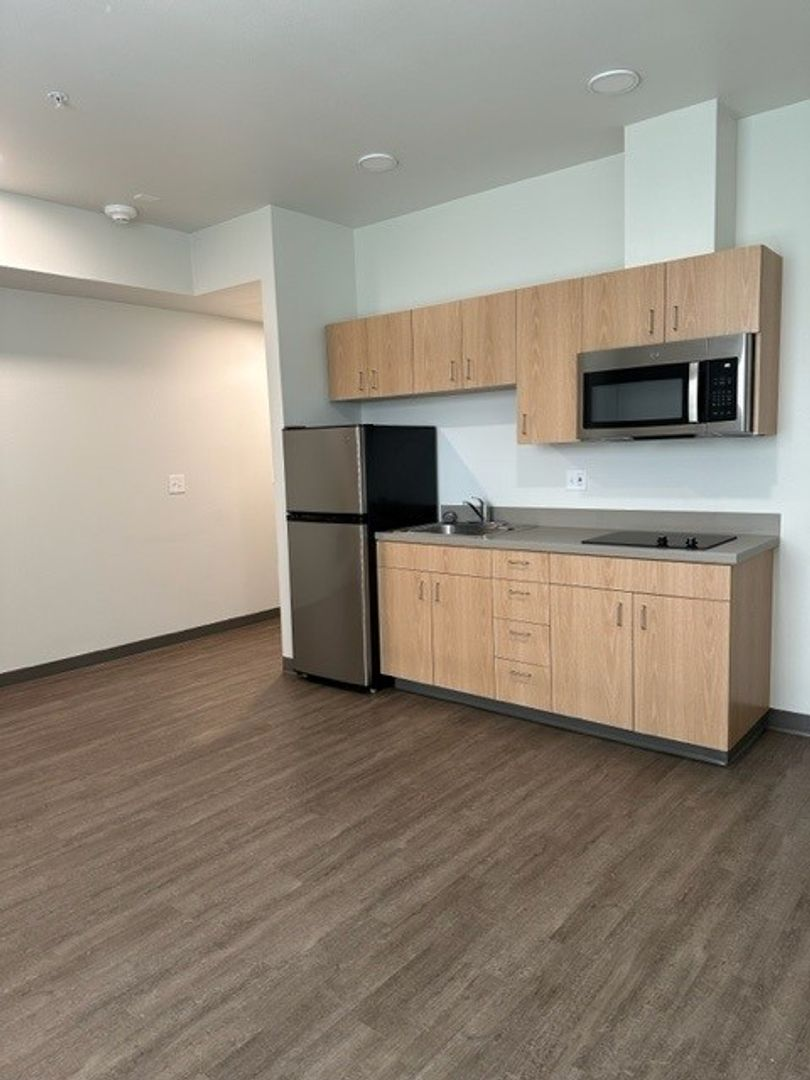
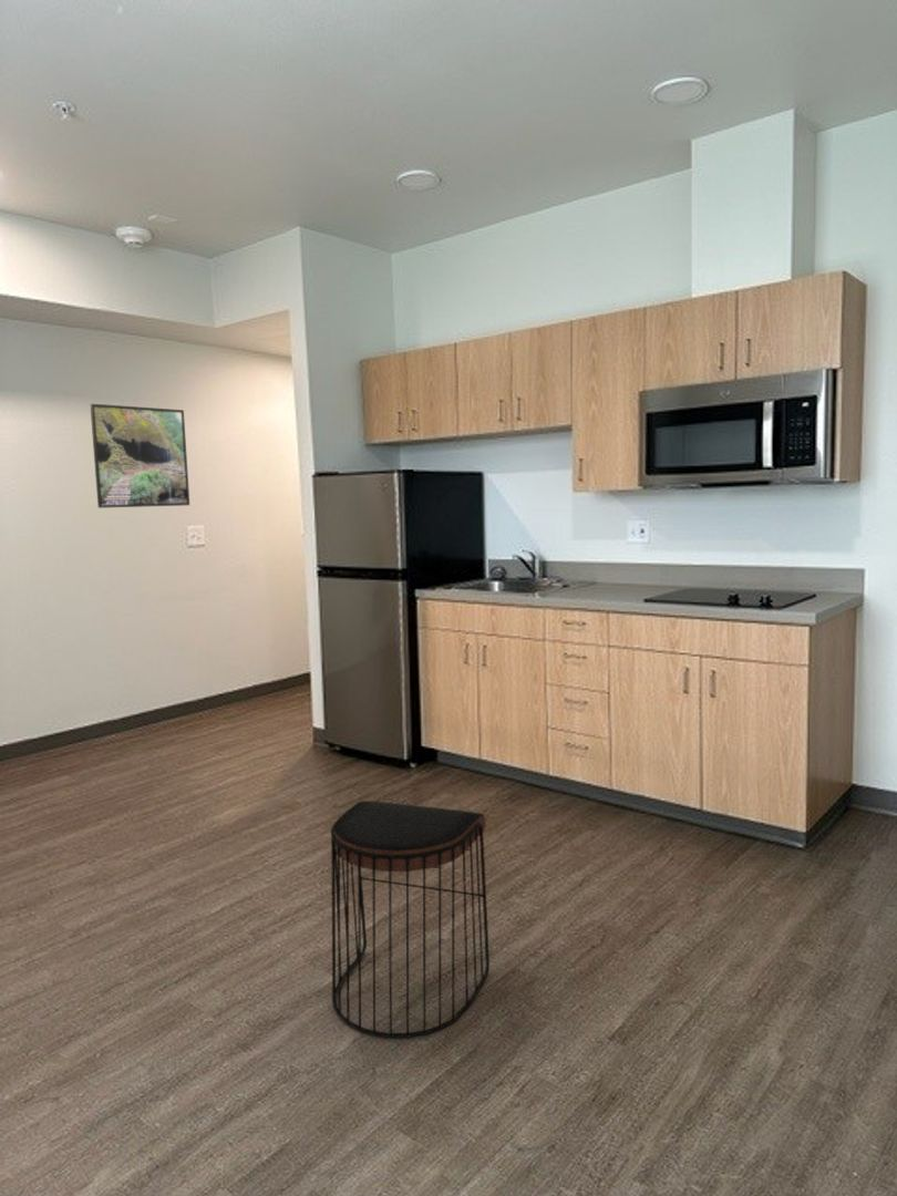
+ stool [330,800,491,1039]
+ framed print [89,403,190,509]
